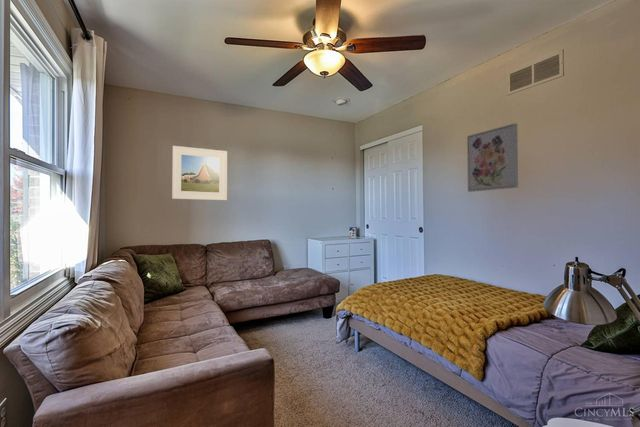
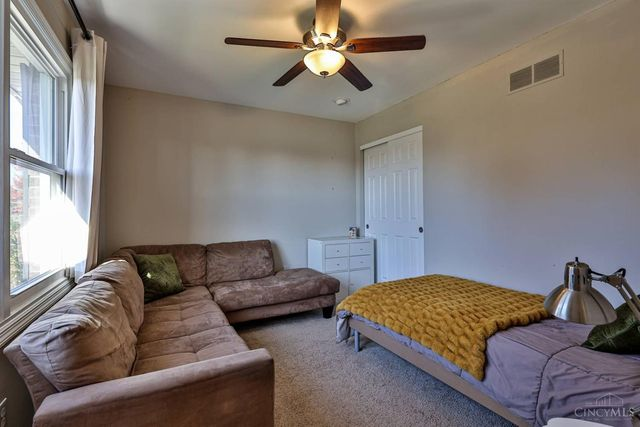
- wall art [466,122,519,193]
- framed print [171,145,228,201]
